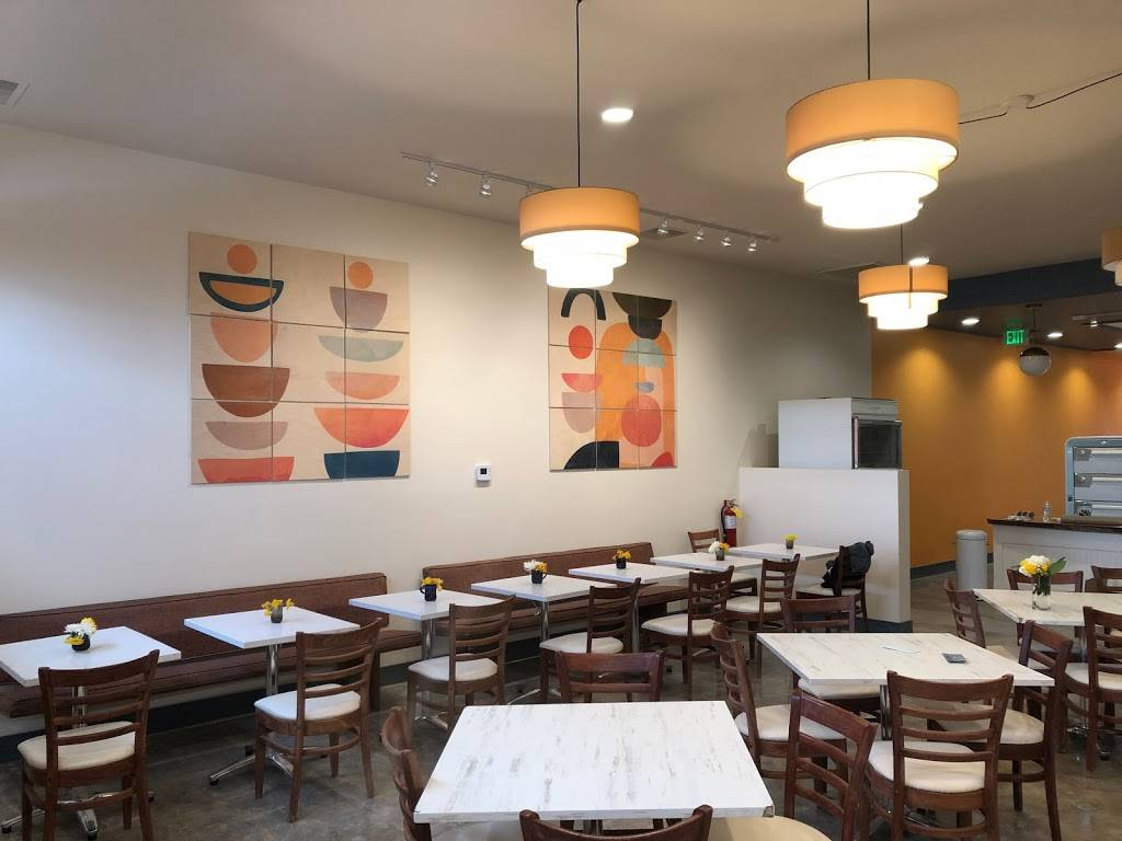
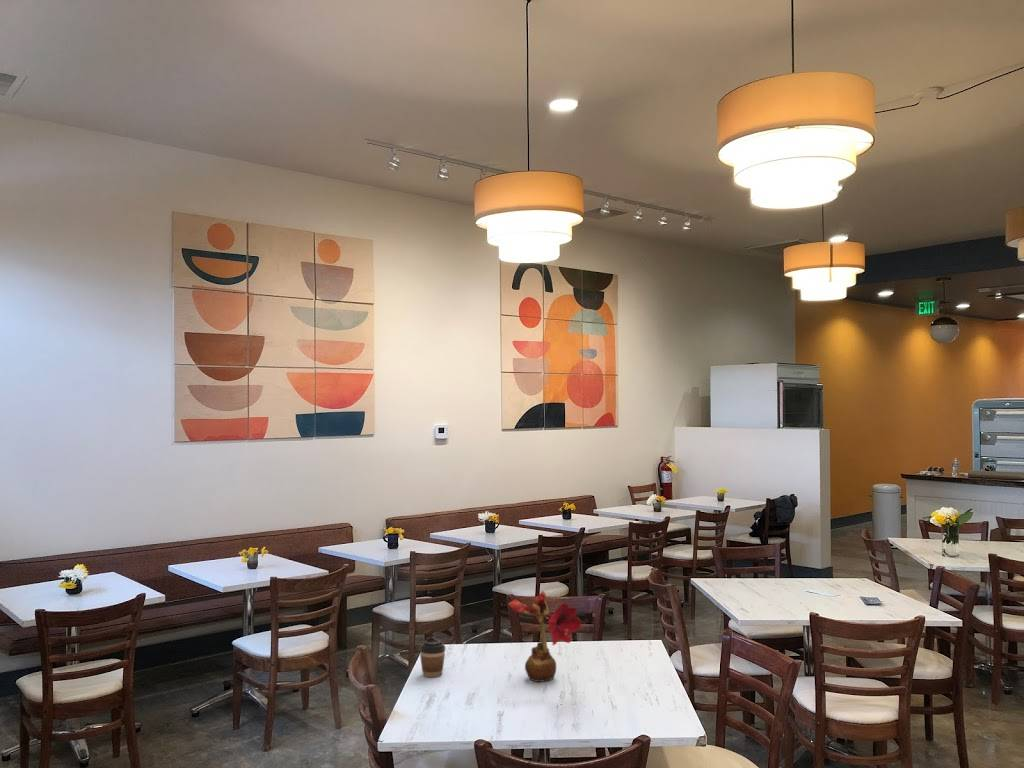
+ coffee cup [418,636,447,678]
+ flower [508,589,583,683]
